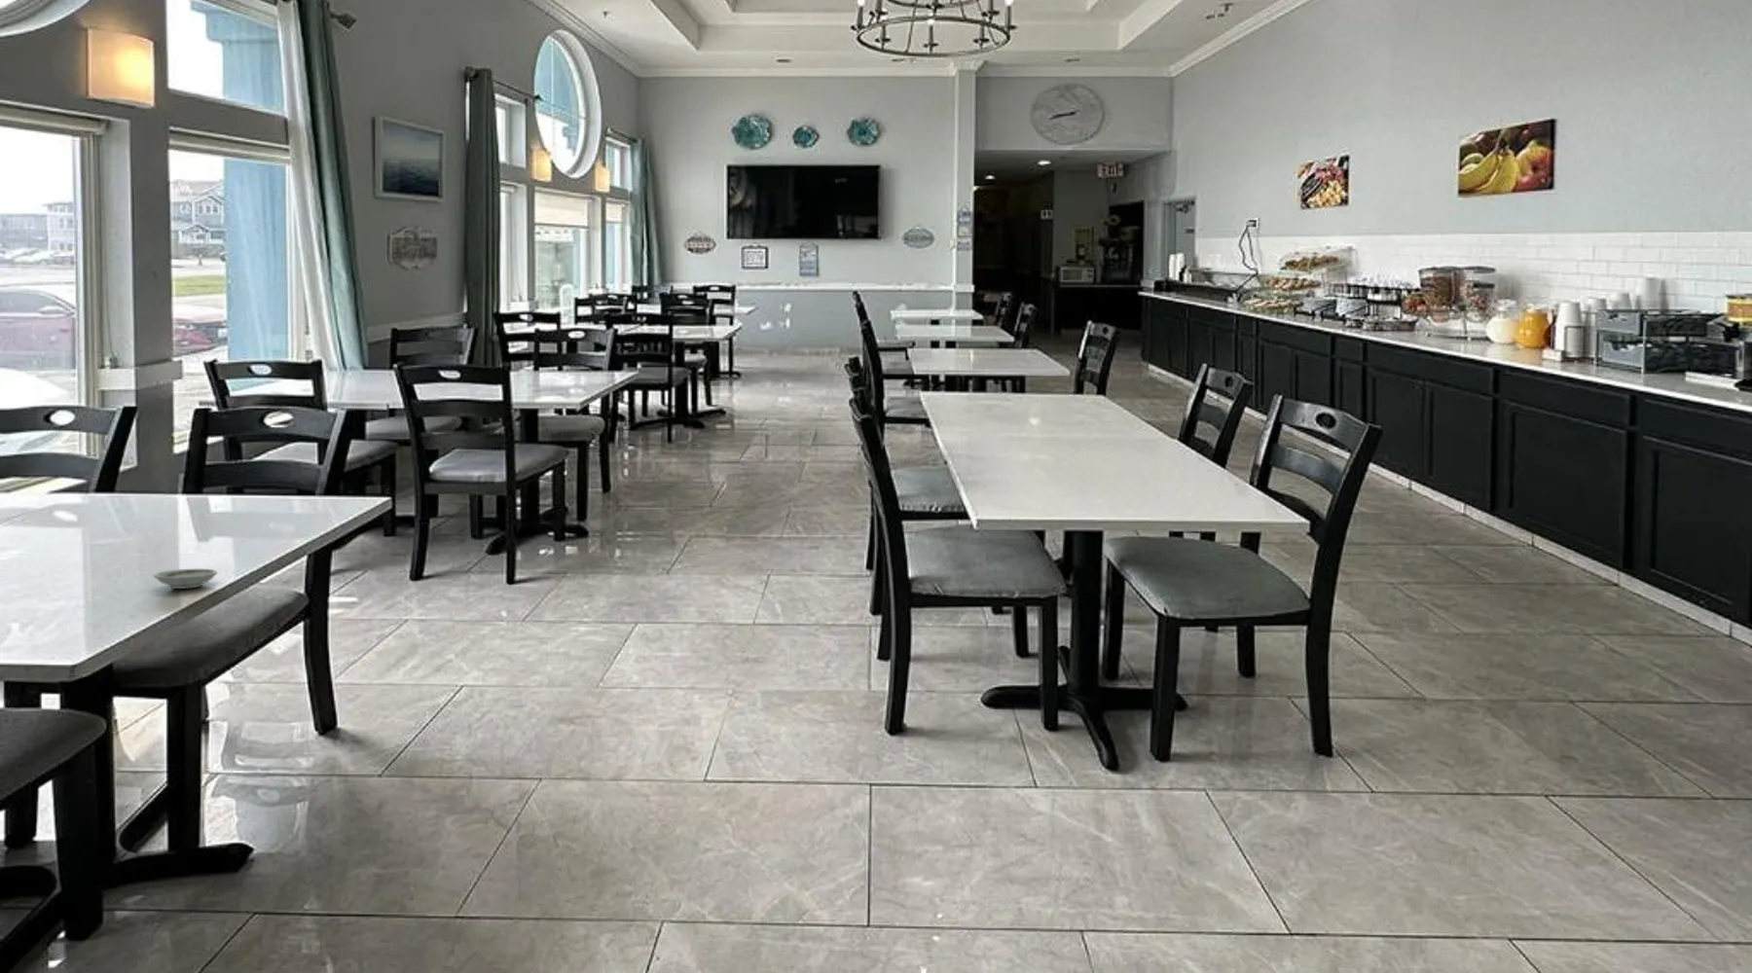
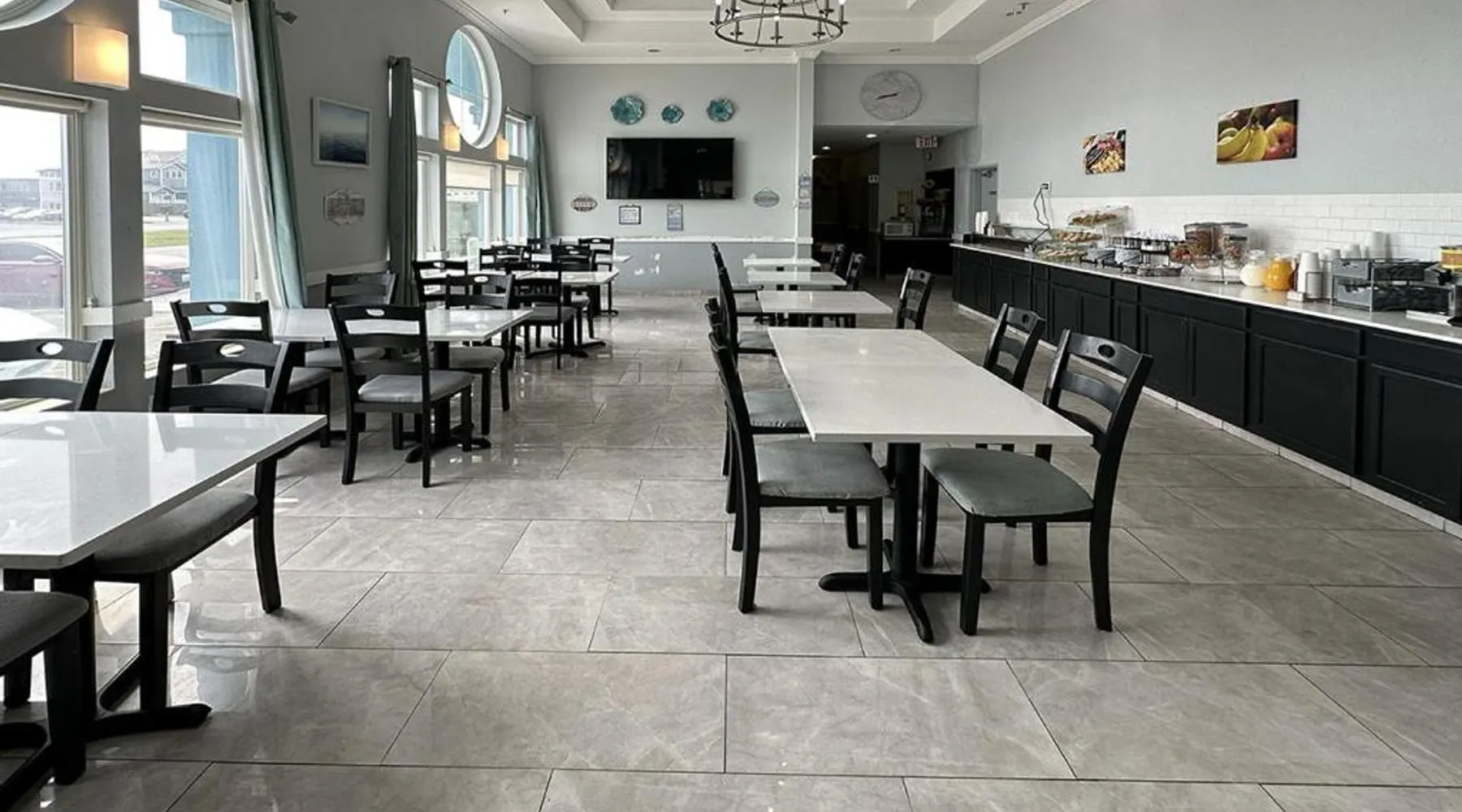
- saucer [153,568,218,590]
